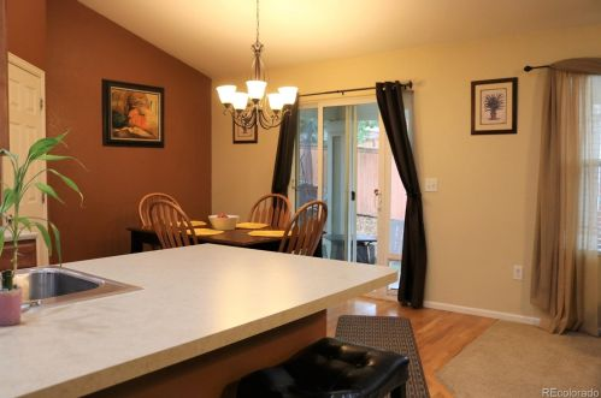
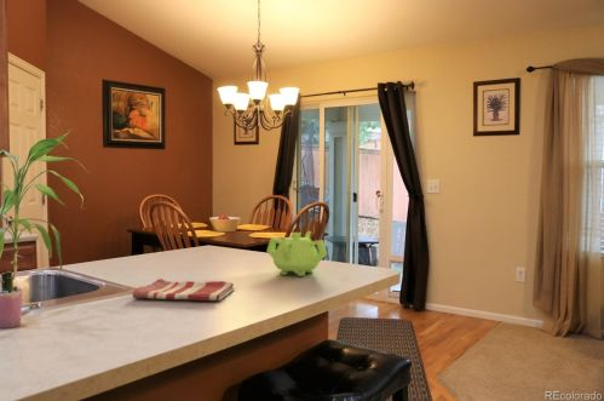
+ teapot [265,230,328,277]
+ dish towel [131,277,236,302]
